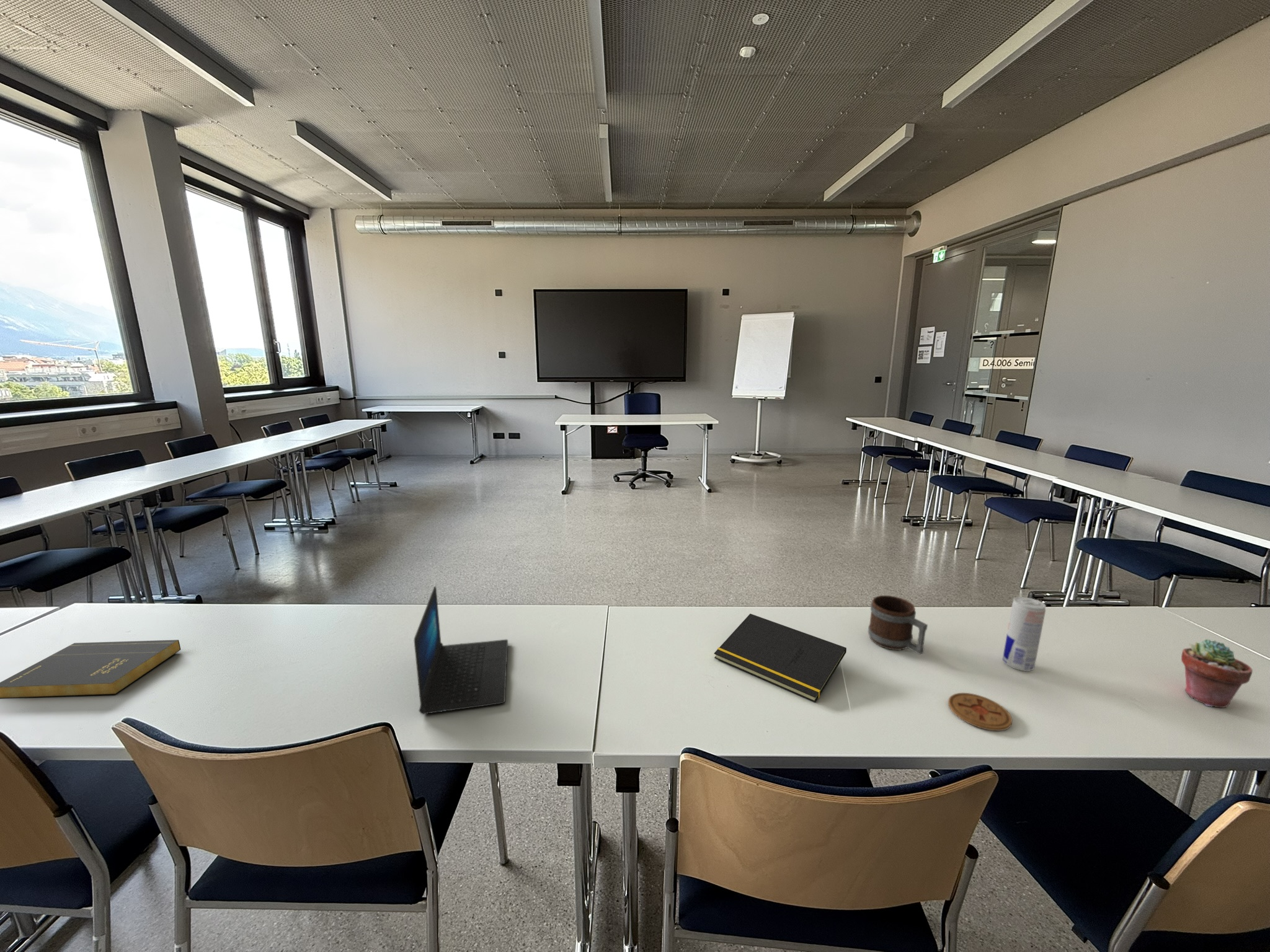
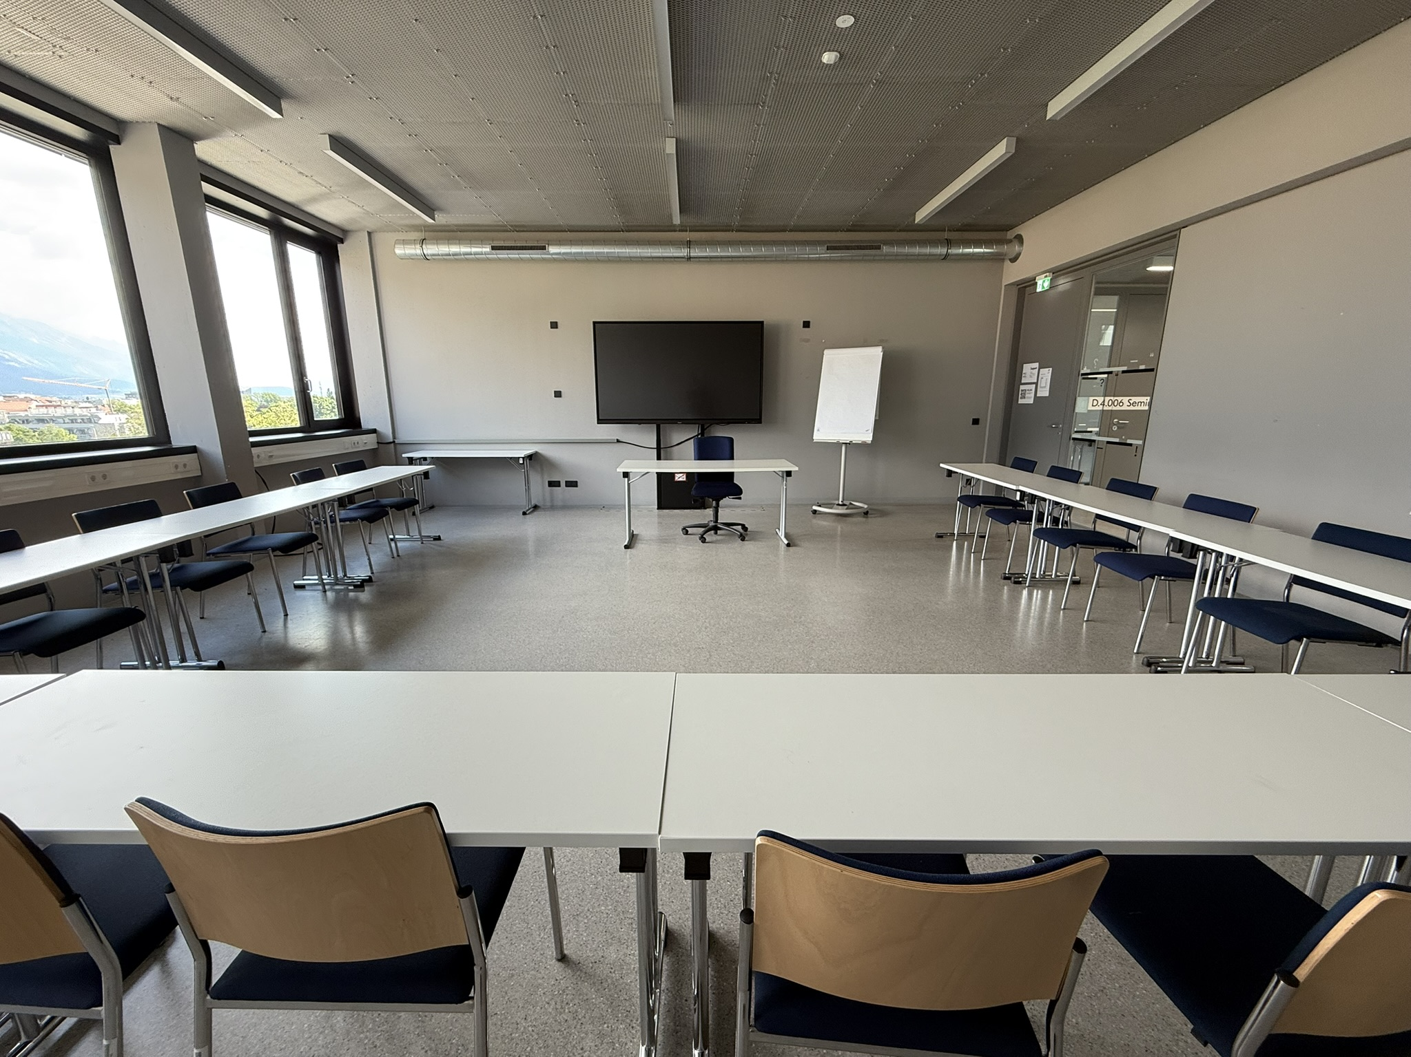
- mug [868,595,928,655]
- beverage can [1002,596,1047,672]
- potted succulent [1181,638,1253,708]
- book [0,639,181,699]
- laptop [414,586,508,715]
- coaster [948,692,1013,731]
- notepad [714,613,847,703]
